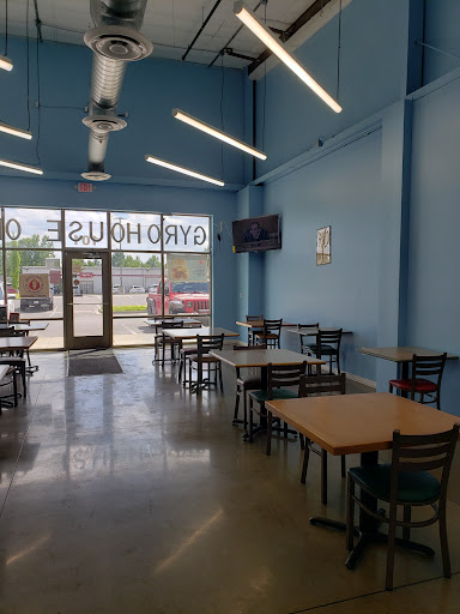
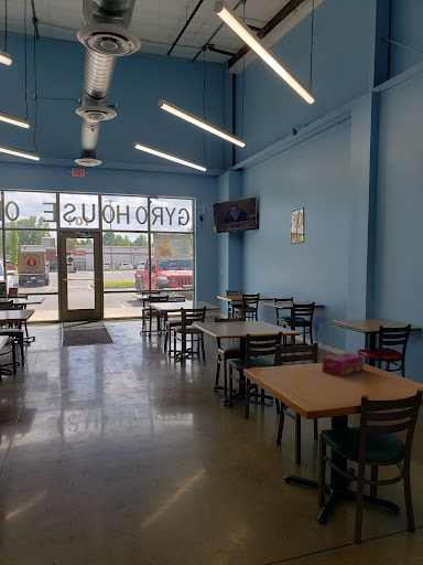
+ tissue box [322,351,365,376]
